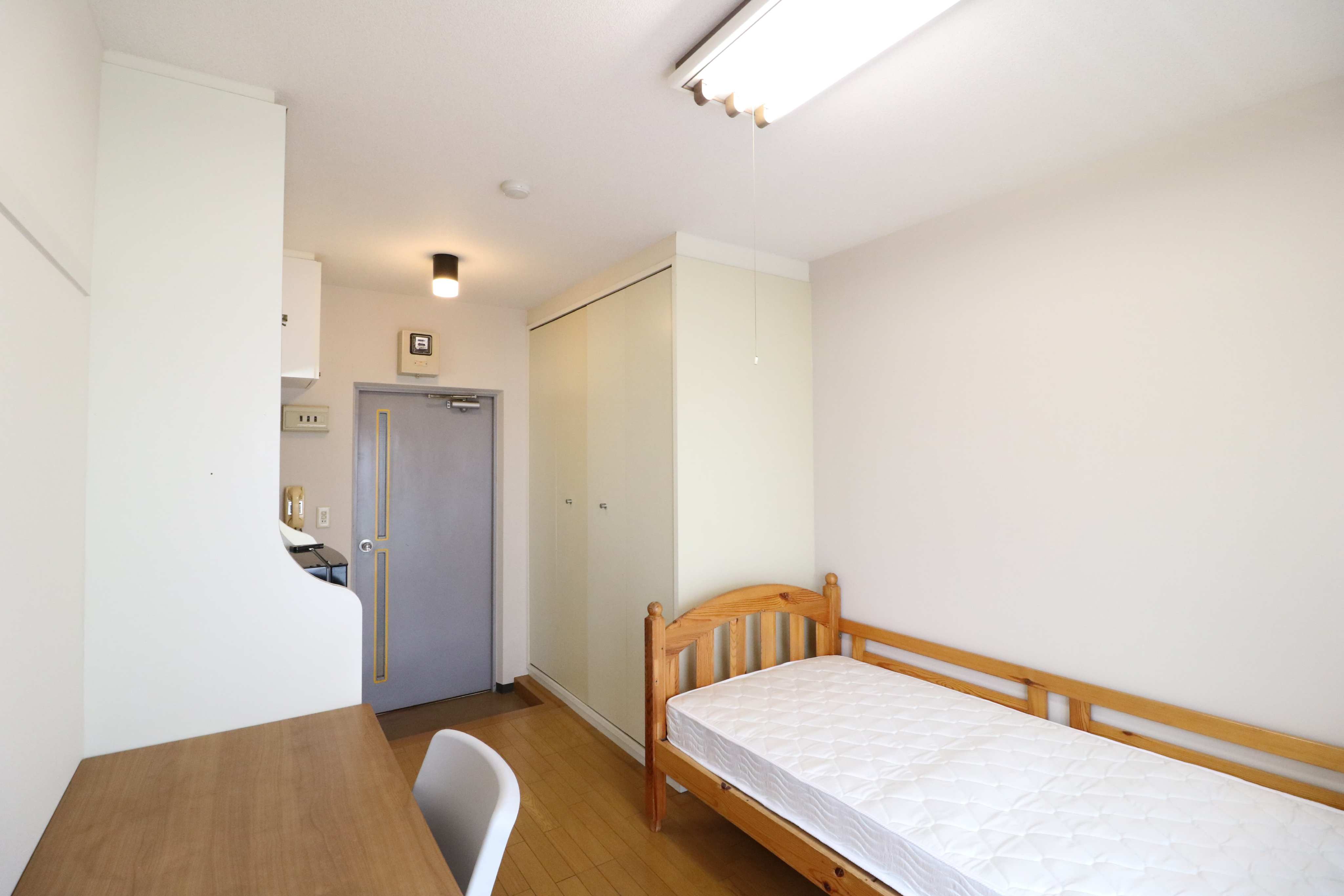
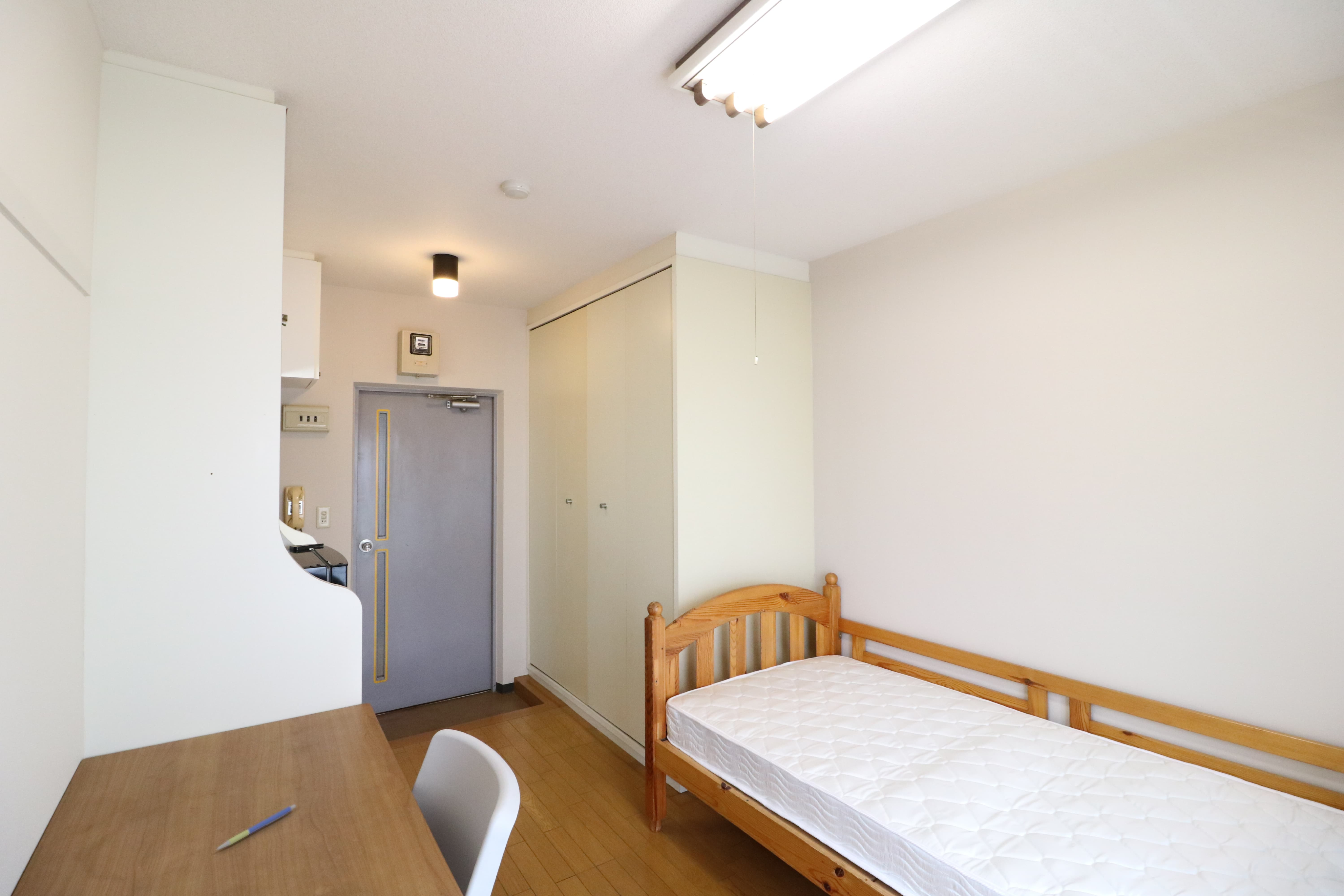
+ pen [216,804,296,850]
